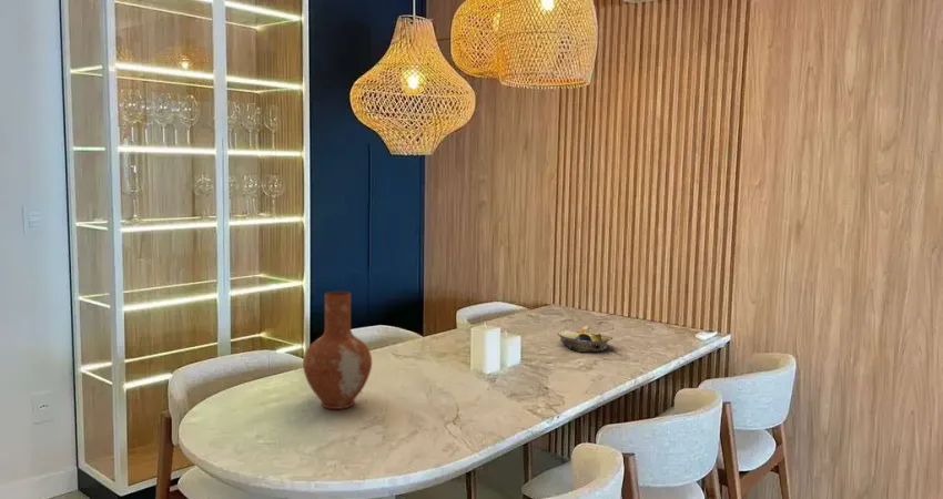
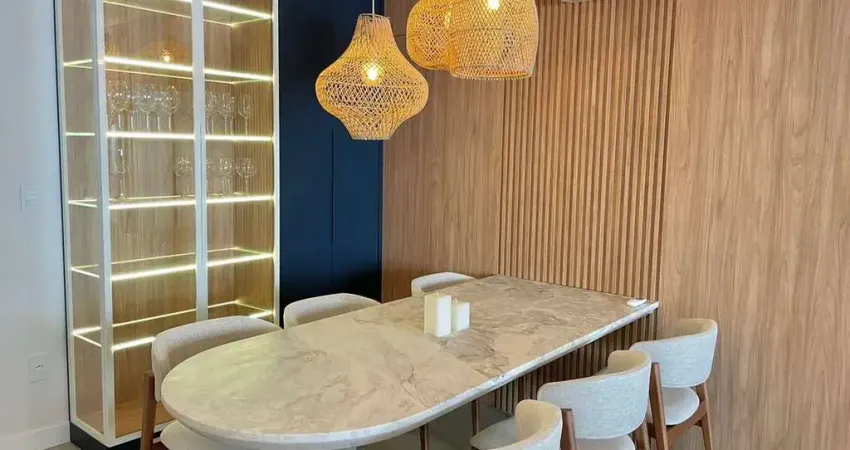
- decorative bowl [557,324,614,353]
- vase [302,291,373,410]
